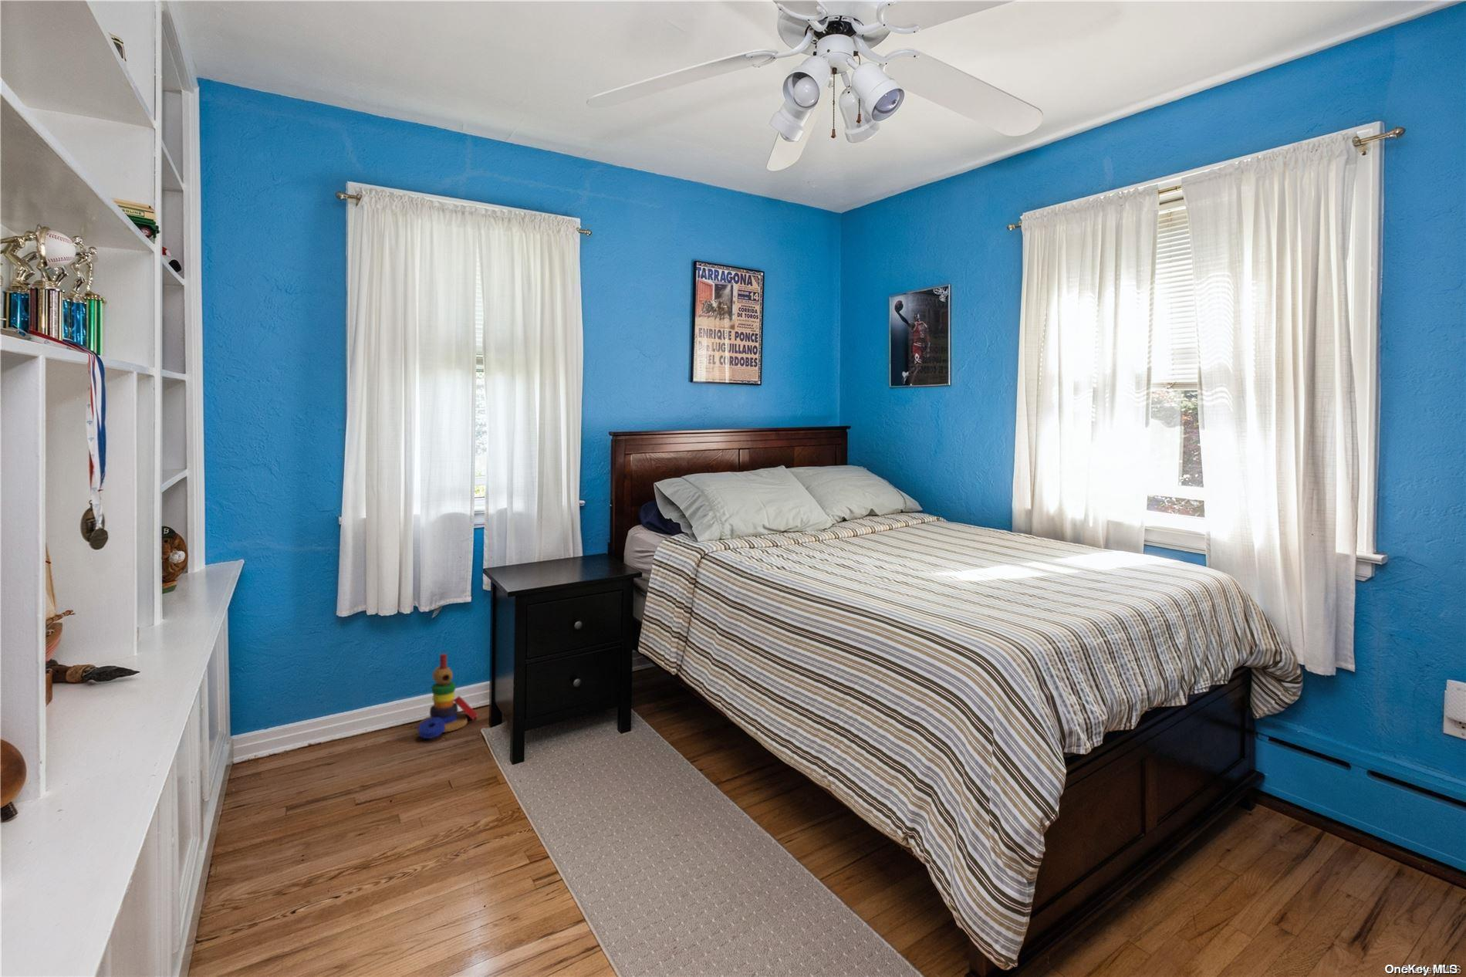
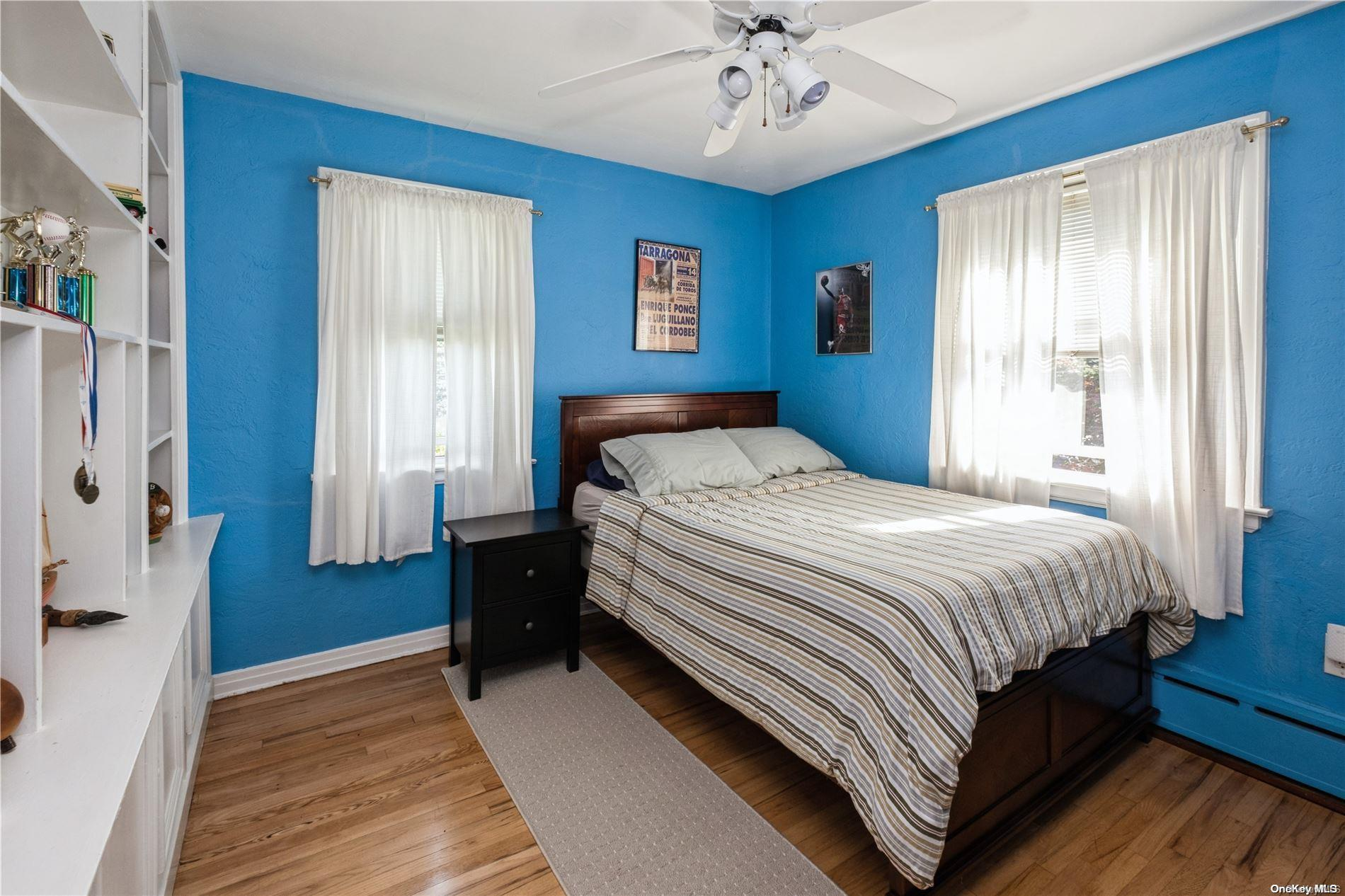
- stacking toy [417,653,478,739]
